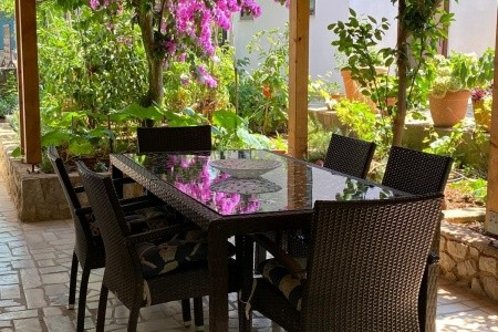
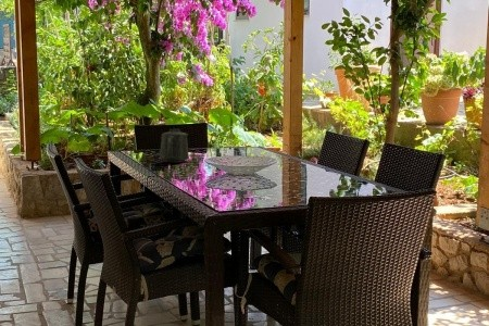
+ mug [159,128,190,163]
